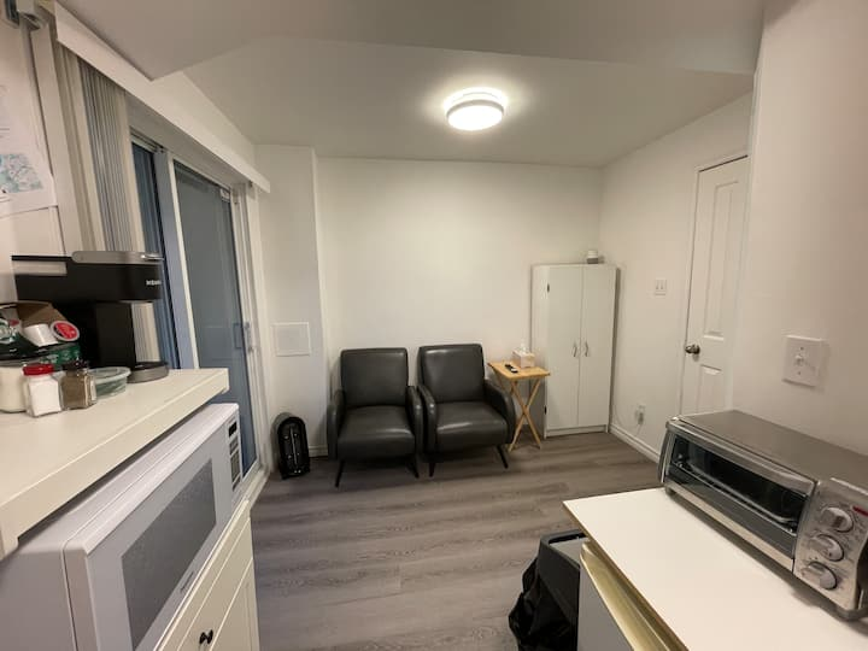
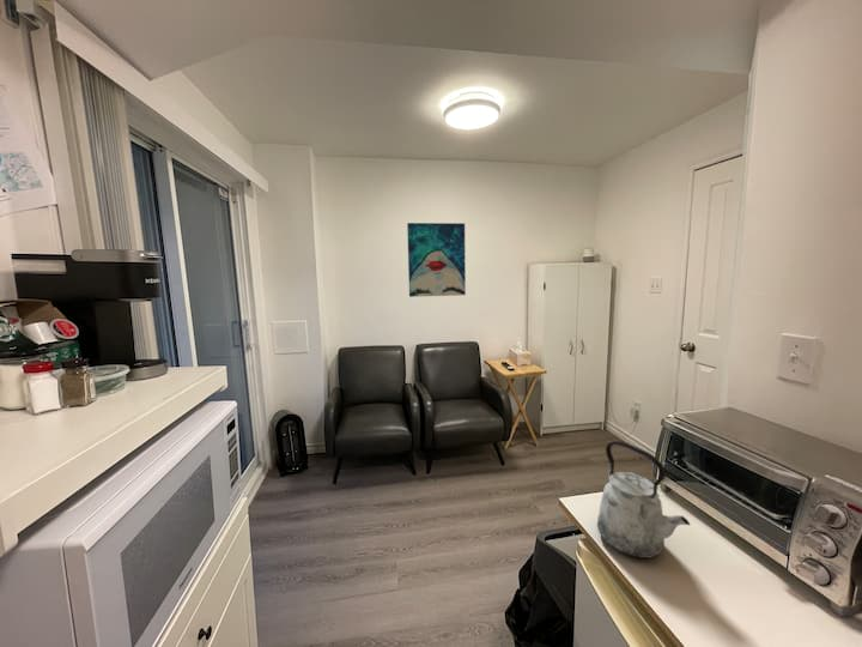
+ kettle [596,440,691,560]
+ wall art [406,222,467,298]
